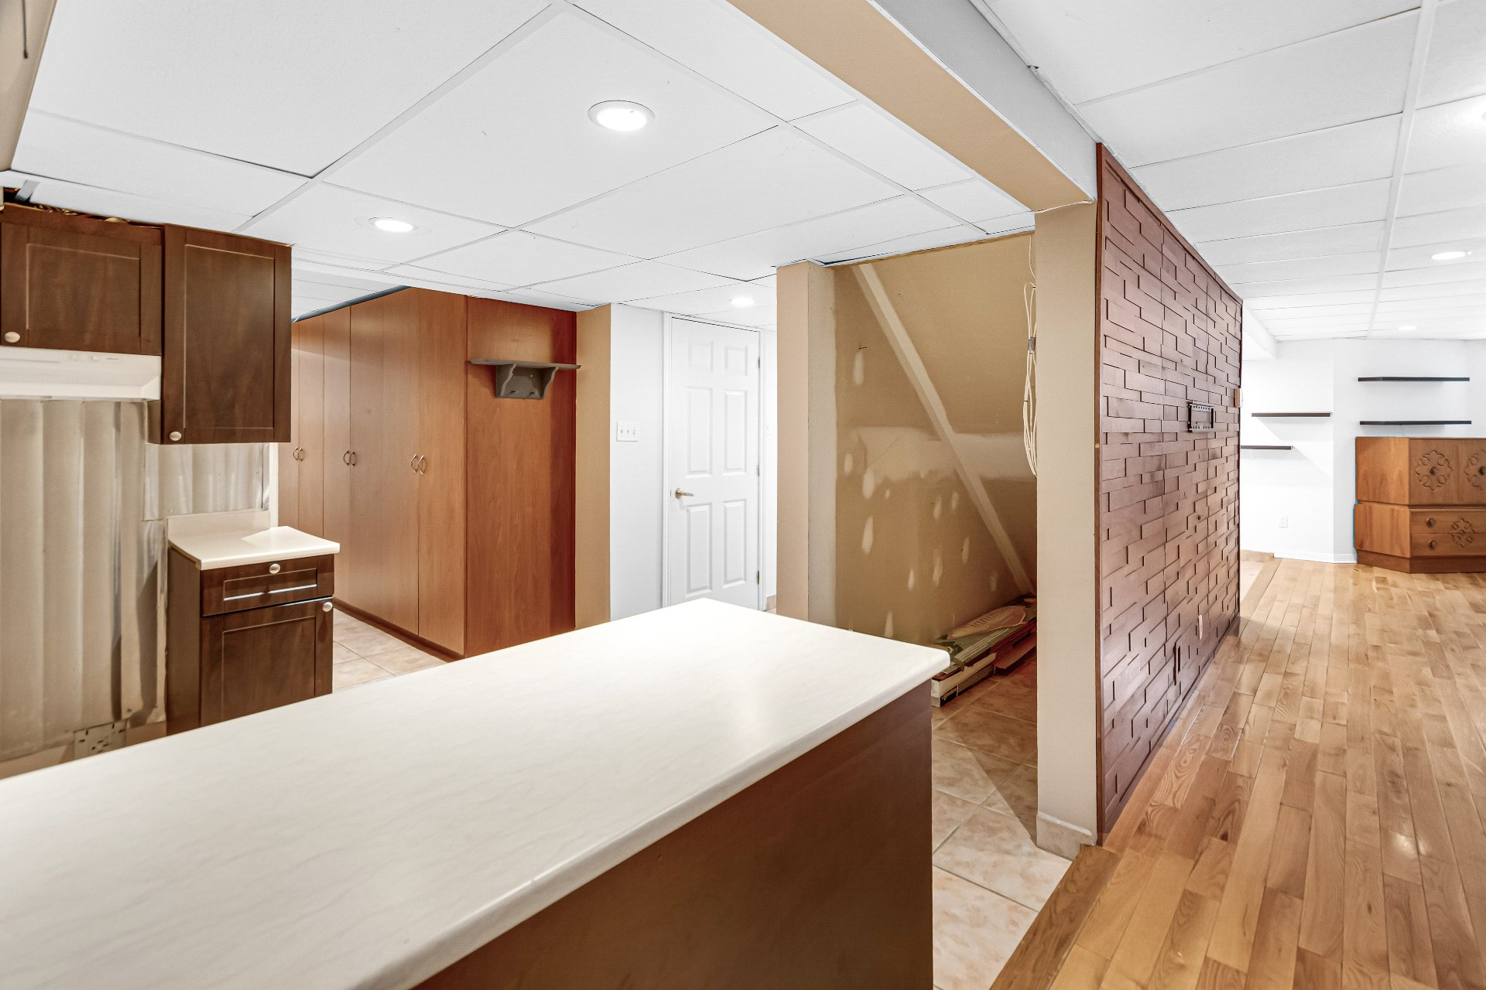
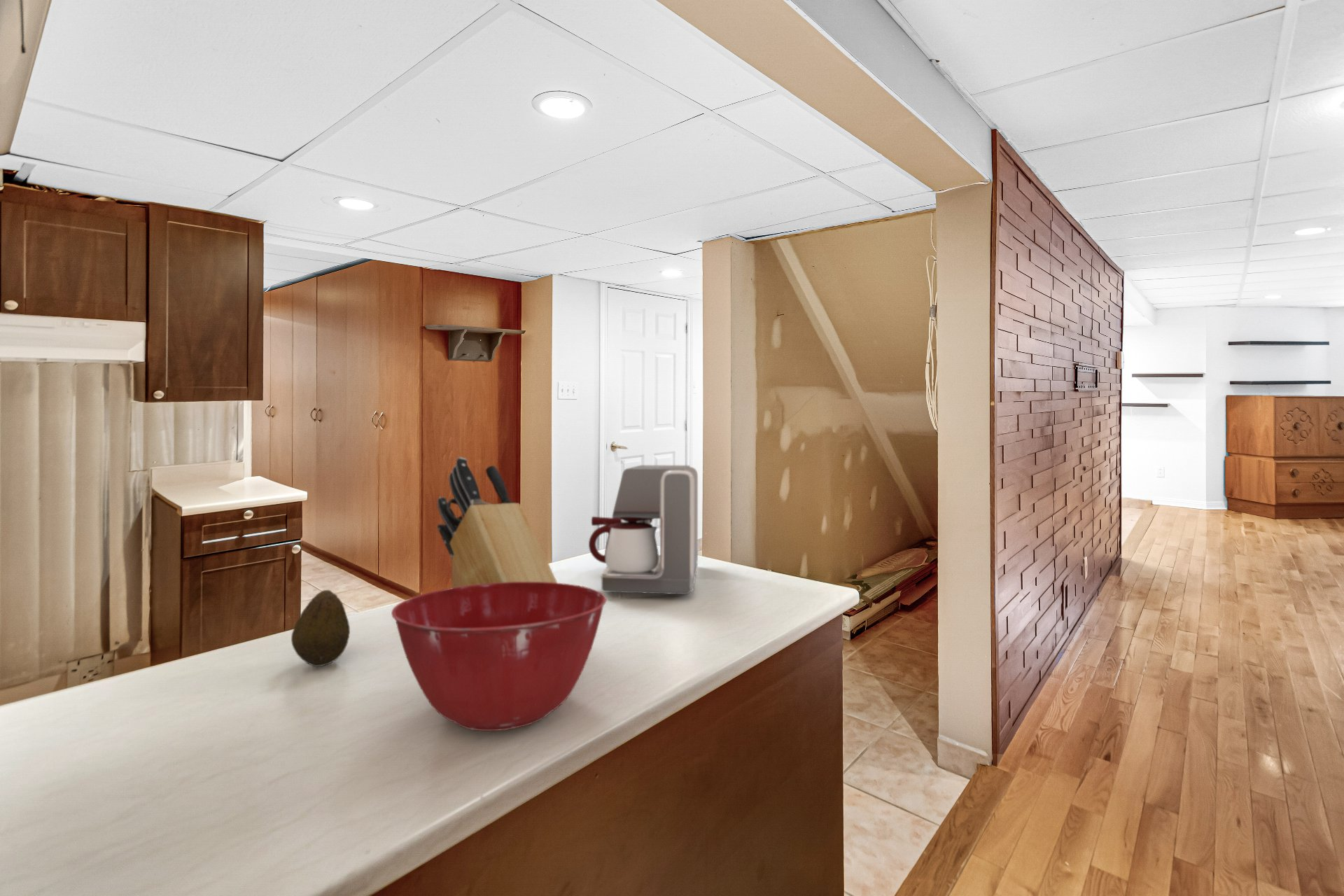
+ coffee maker [588,465,699,595]
+ mixing bowl [391,582,607,731]
+ knife block [437,456,558,588]
+ fruit [290,589,351,667]
